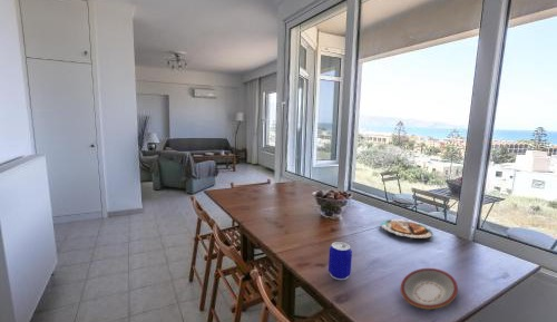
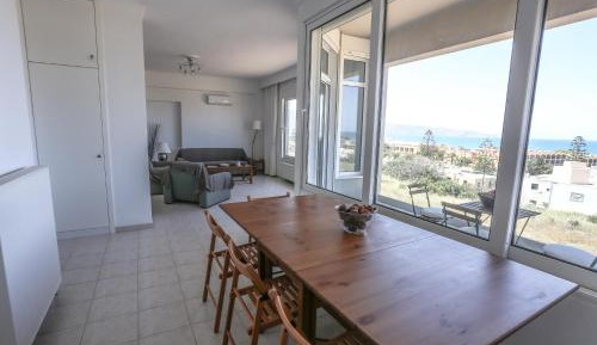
- plate [400,267,459,310]
- beer can [328,241,353,281]
- plate [379,218,433,240]
